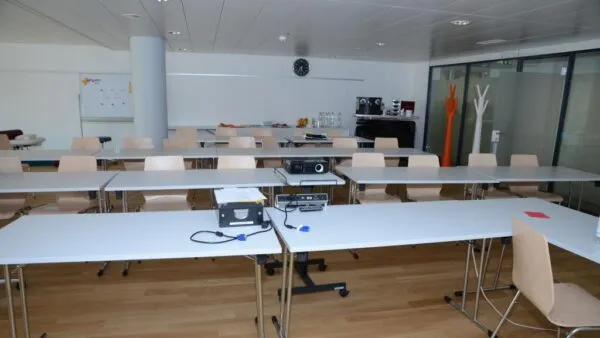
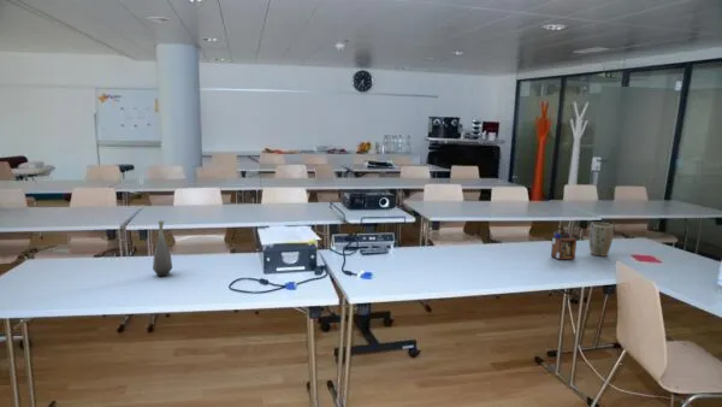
+ plant pot [588,222,615,258]
+ bottle [152,220,173,277]
+ desk organizer [550,228,578,261]
